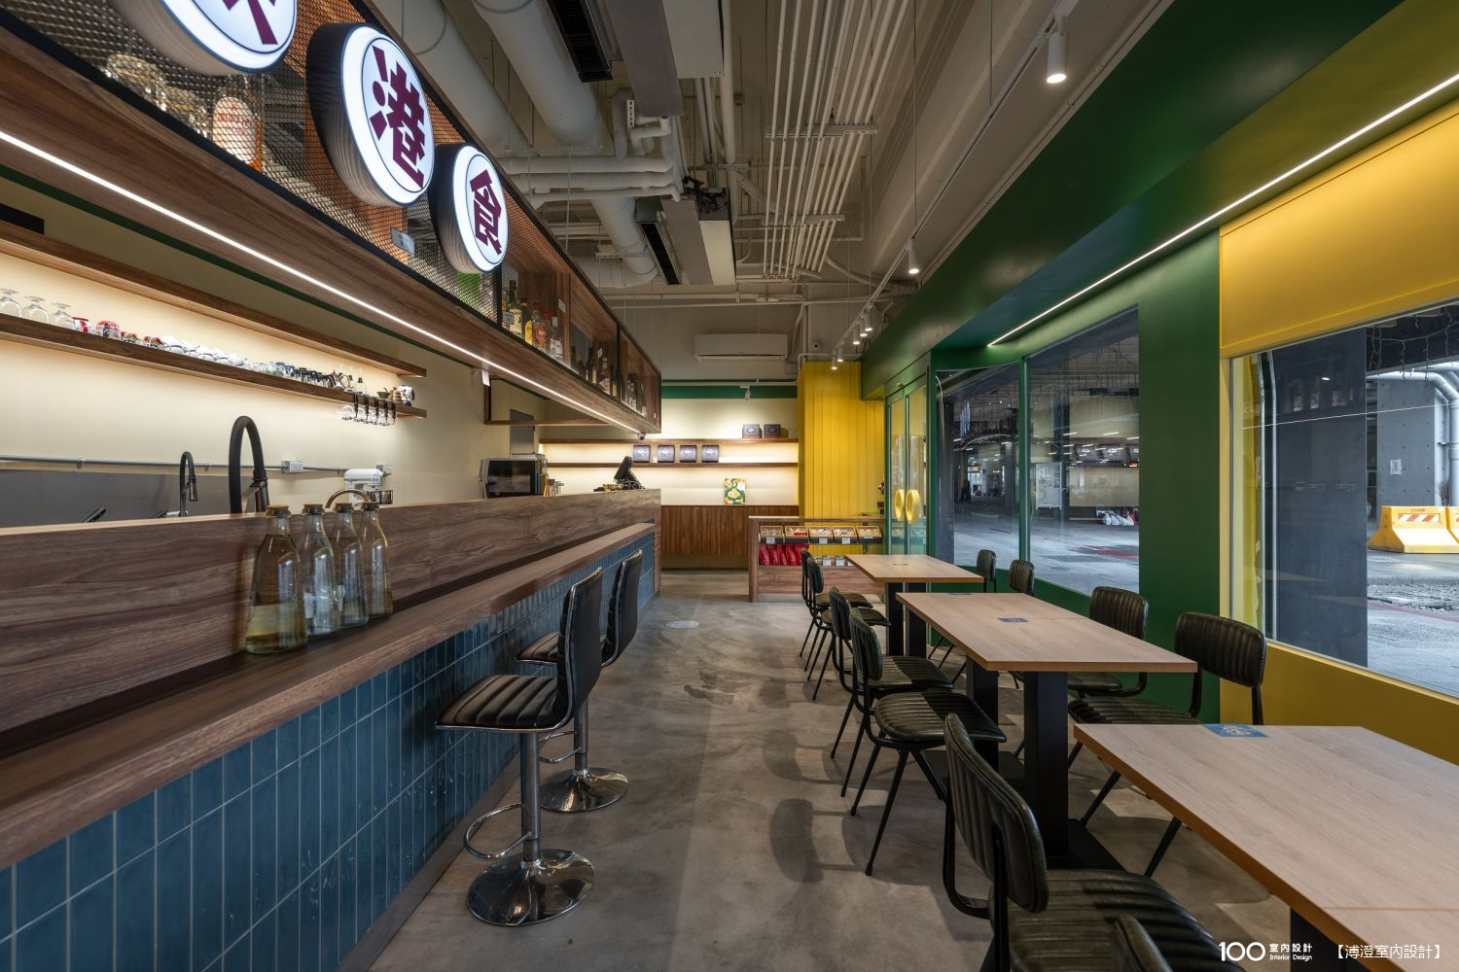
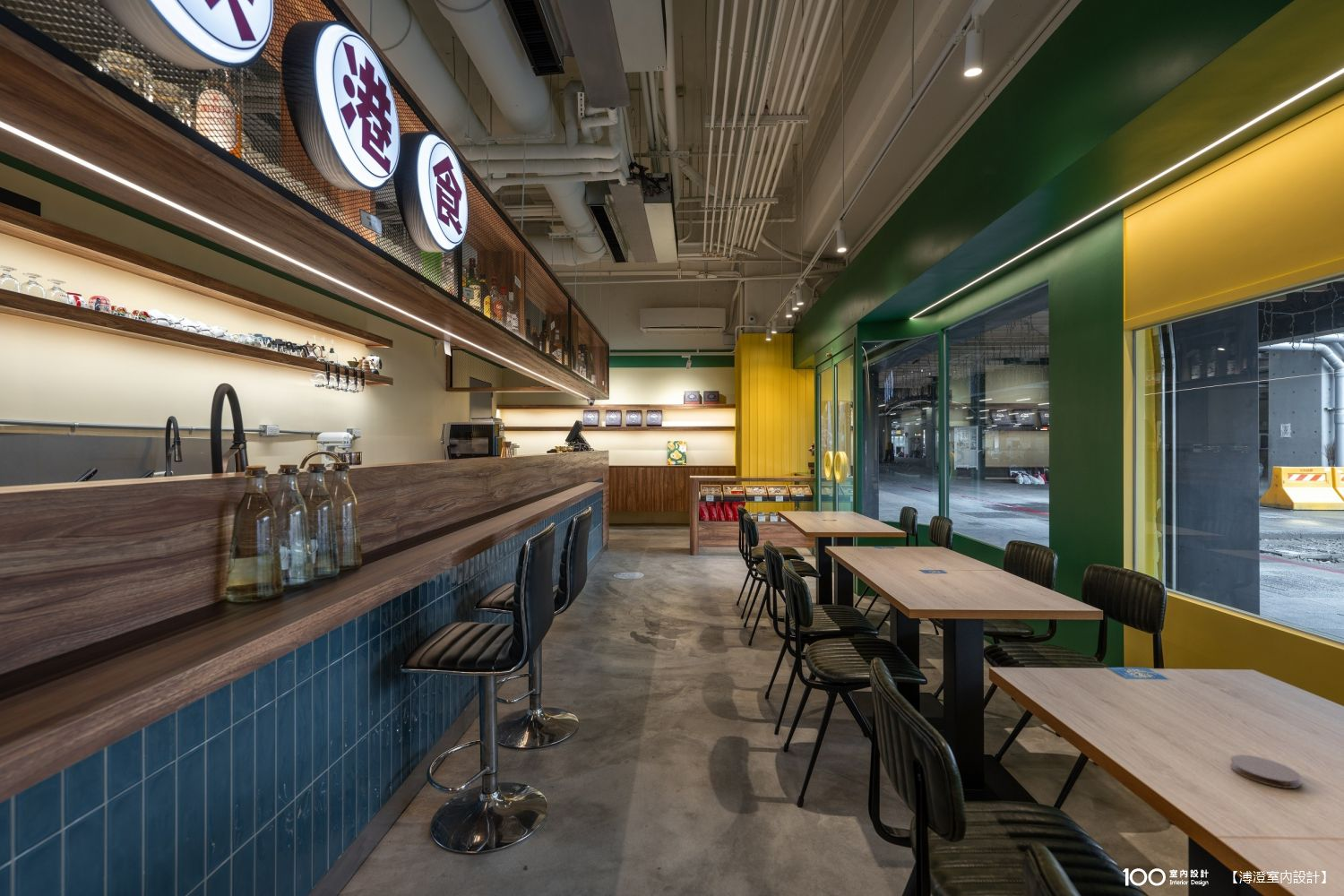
+ coaster [1229,754,1302,789]
